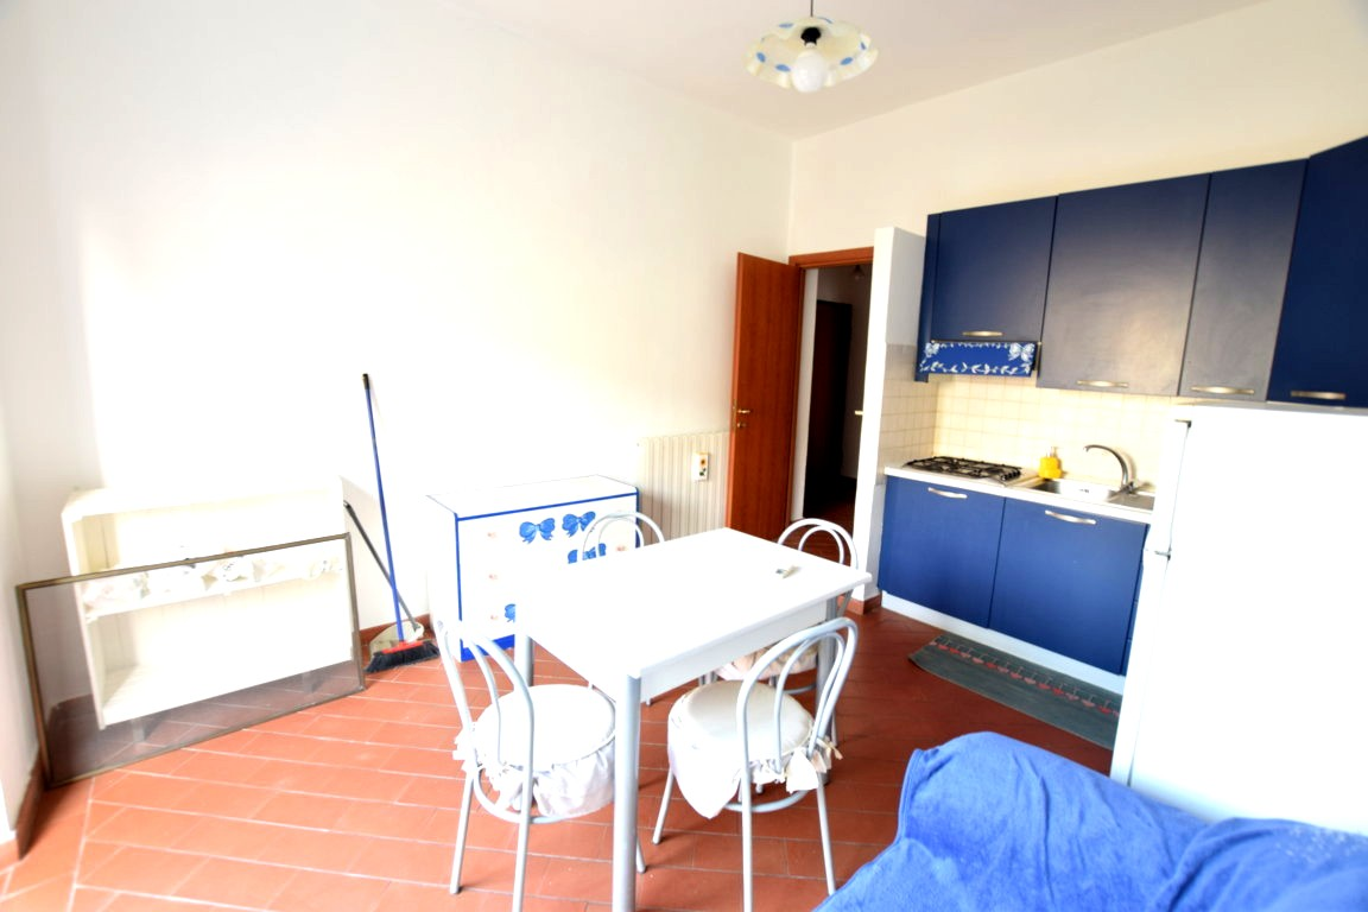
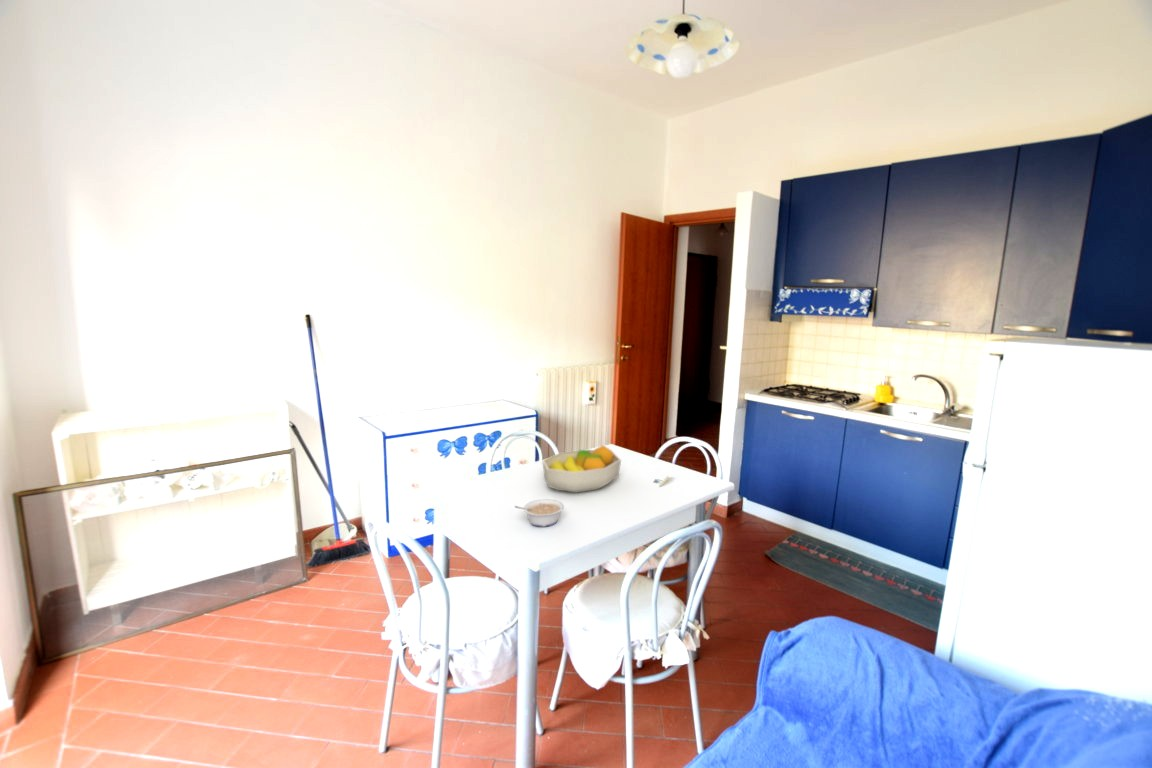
+ fruit bowl [541,444,622,494]
+ legume [514,498,565,528]
